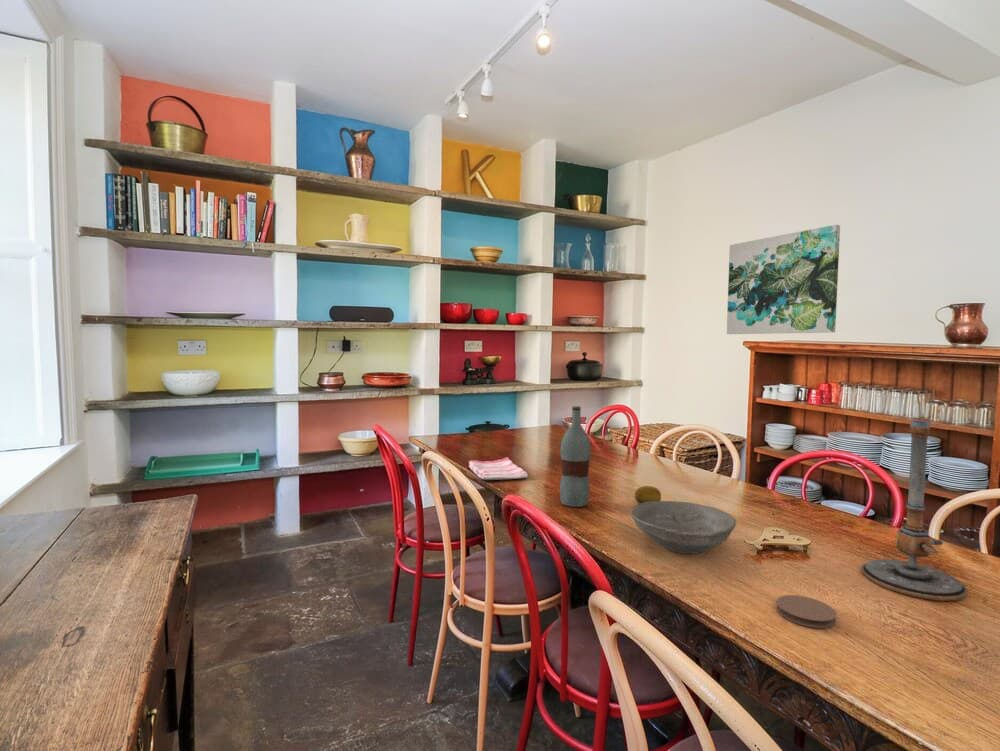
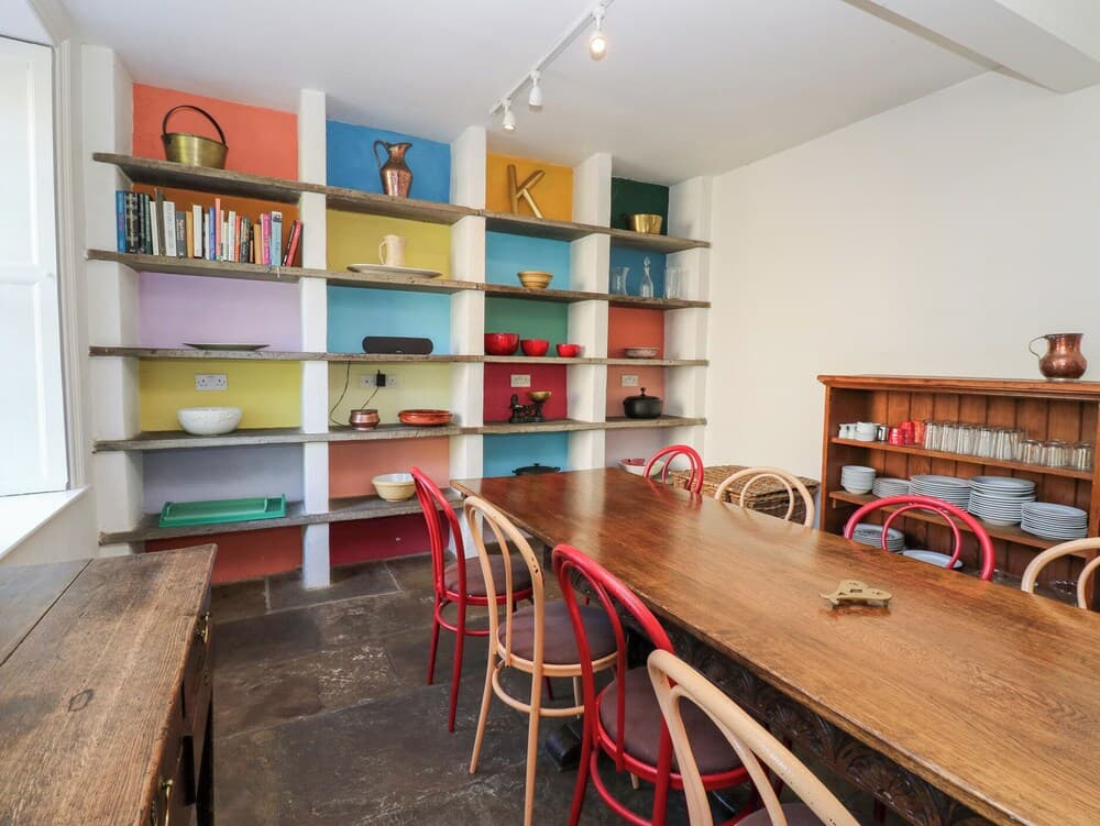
- candlestick [860,419,968,602]
- bowl [630,500,737,555]
- bottle [559,405,592,508]
- coaster [775,594,838,629]
- wall art [726,224,841,335]
- dish towel [467,456,529,481]
- fruit [634,485,662,504]
